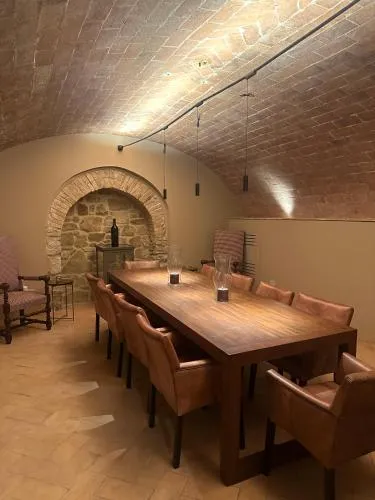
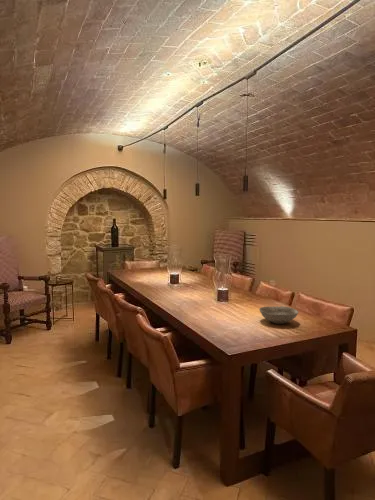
+ bowl [258,305,299,325]
